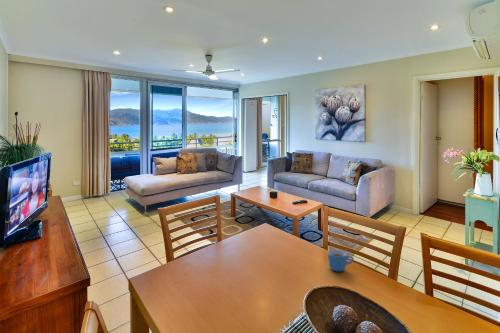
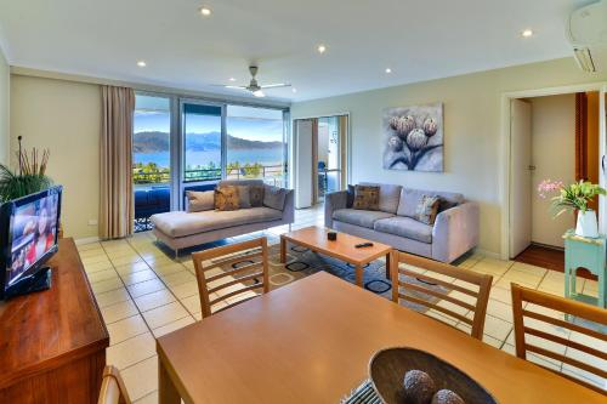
- mug [326,249,355,272]
